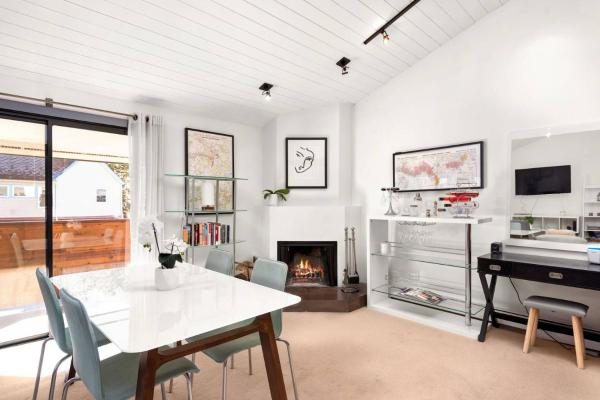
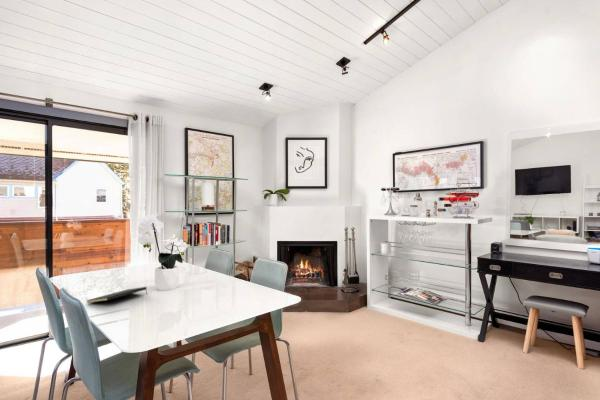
+ notepad [85,286,148,304]
